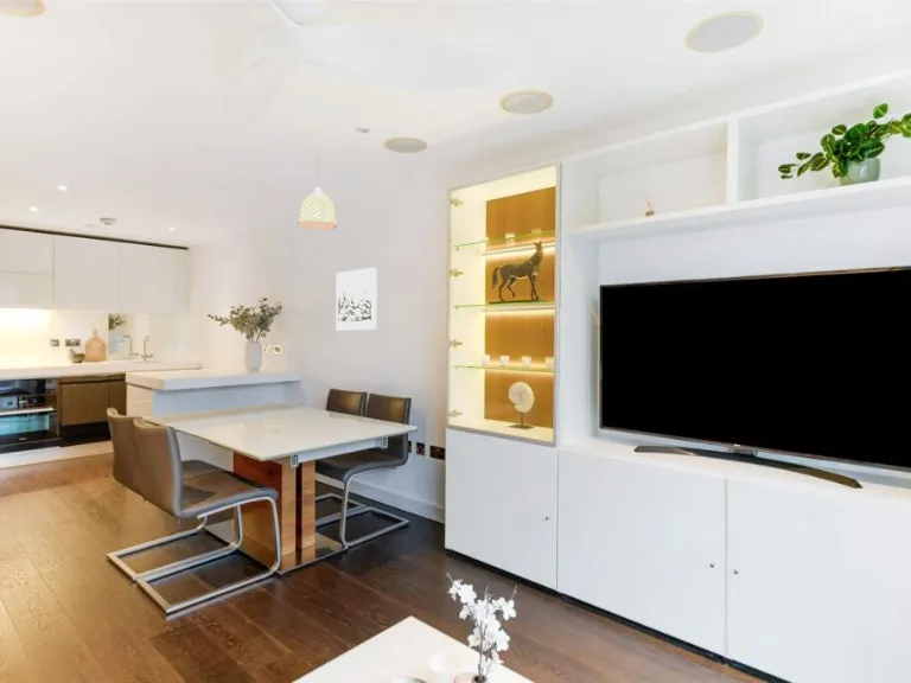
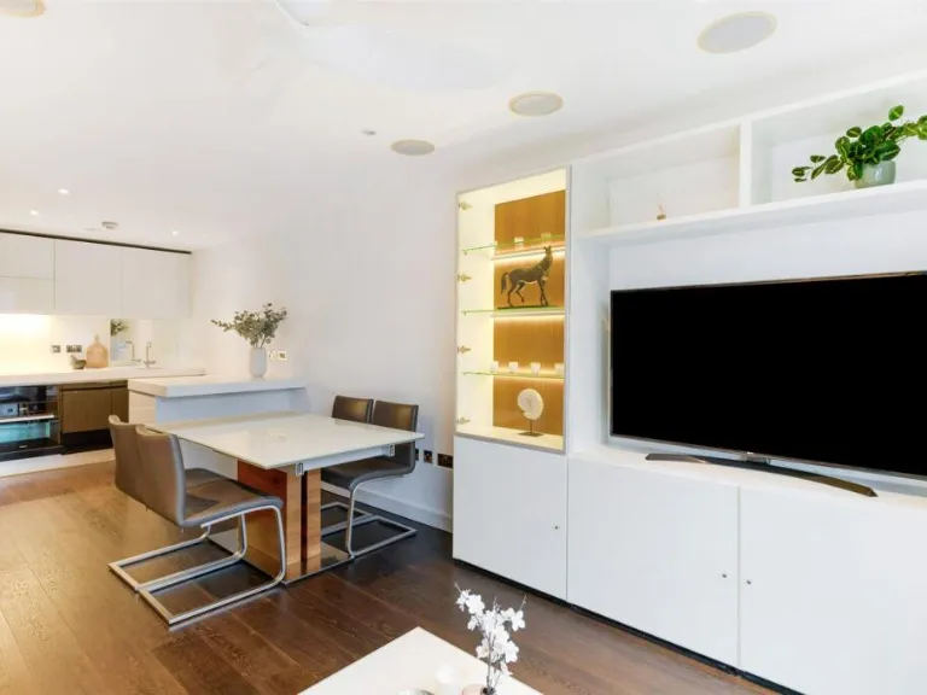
- pendant lamp [297,153,338,231]
- wall art [335,267,378,331]
